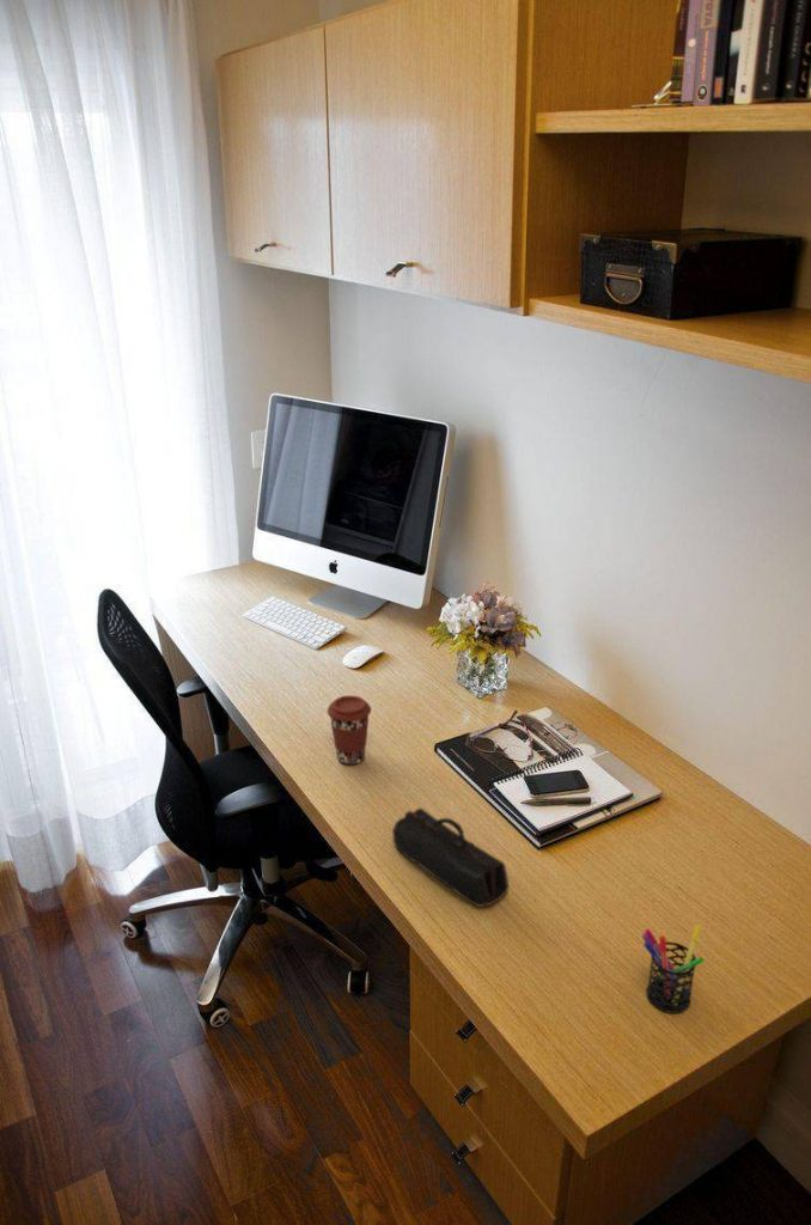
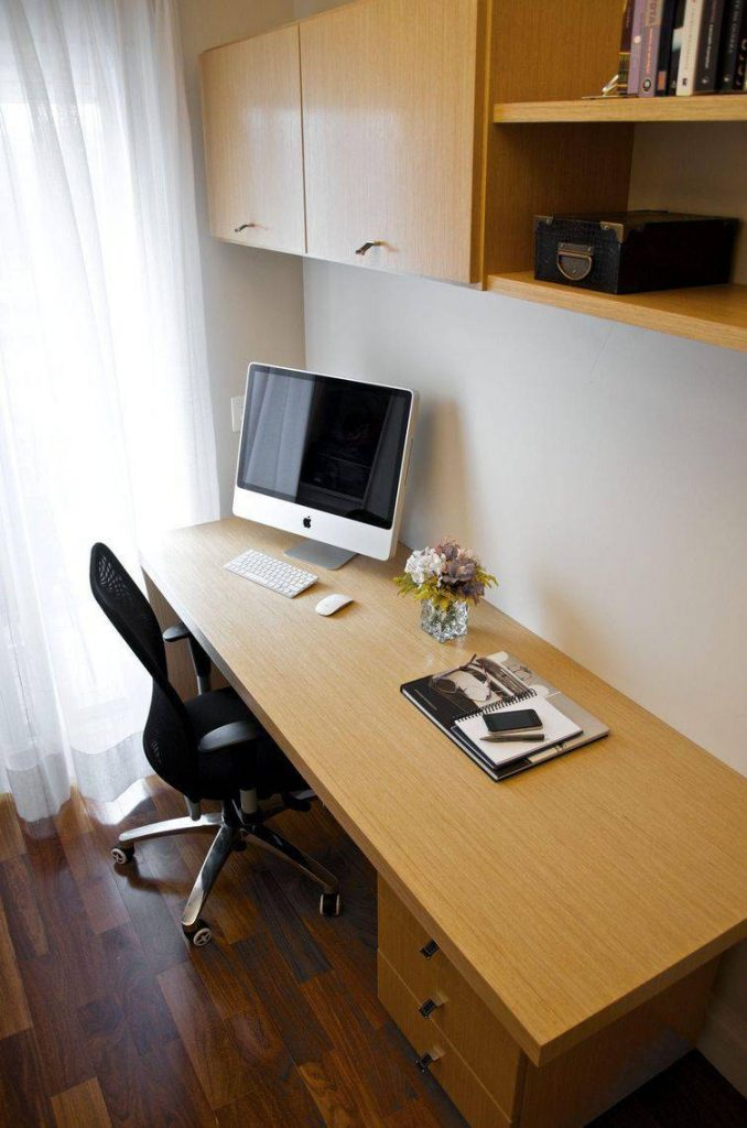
- coffee cup [327,694,372,766]
- pencil case [391,807,510,908]
- pen holder [641,924,705,1014]
